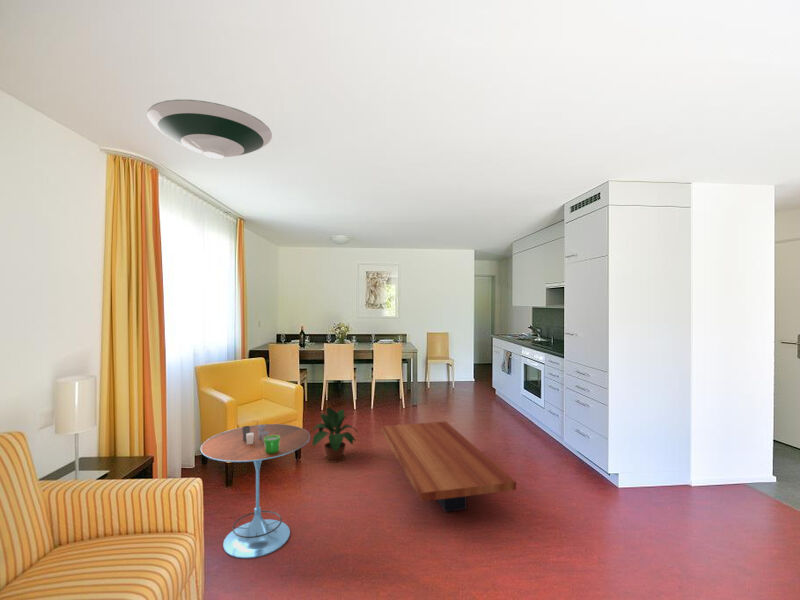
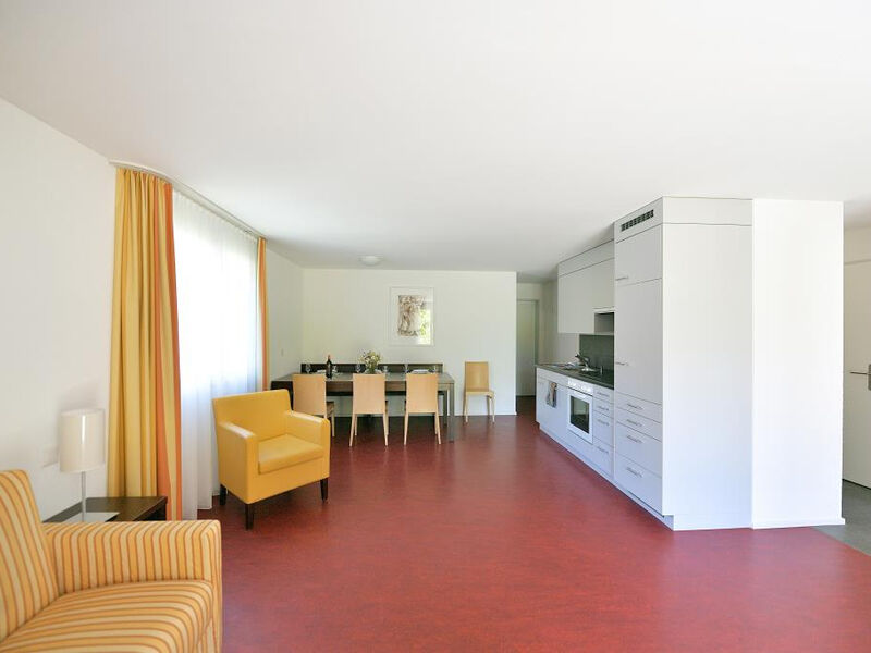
- coffee table [380,420,517,513]
- side table [200,419,311,559]
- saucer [146,98,273,160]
- mug [264,435,280,454]
- potted plant [309,406,359,463]
